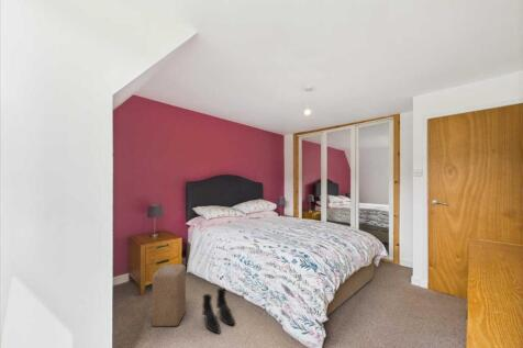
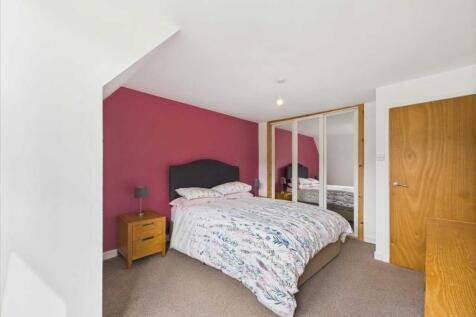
- wooden block [152,263,187,327]
- boots [201,288,236,335]
